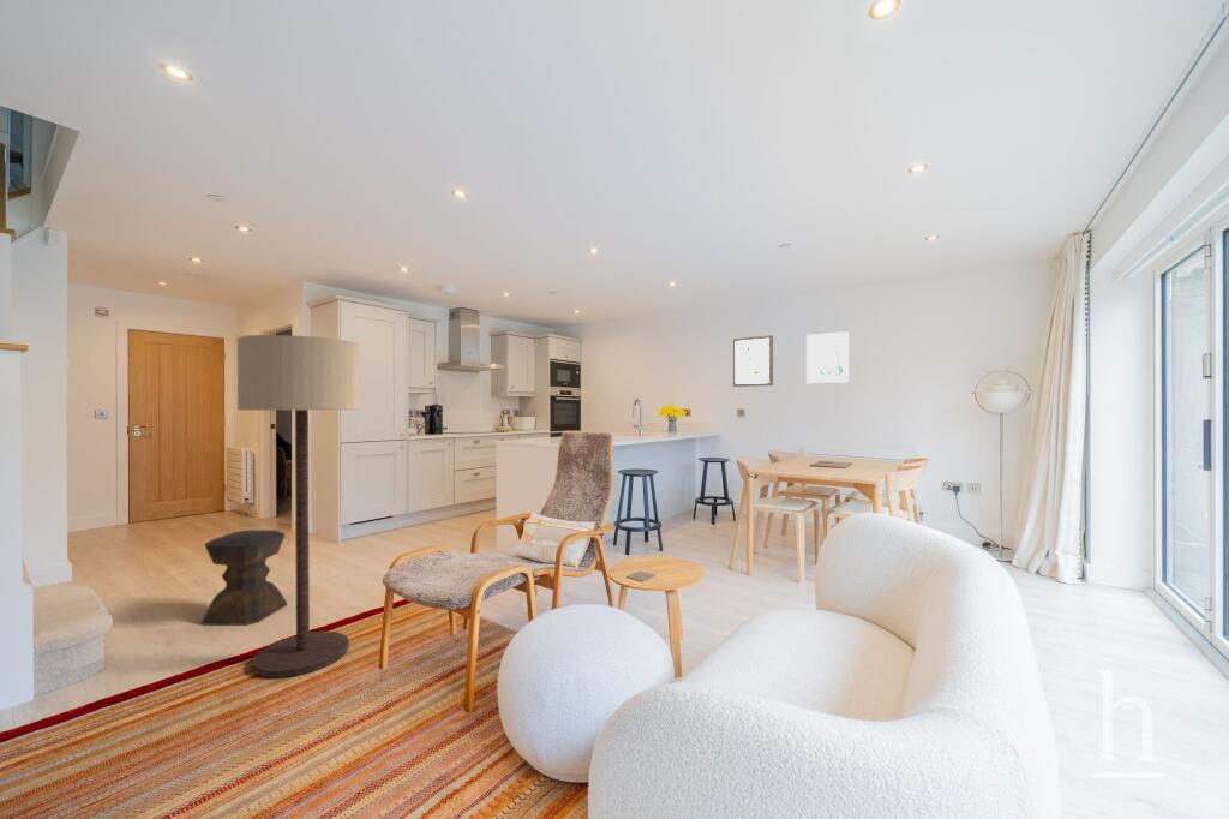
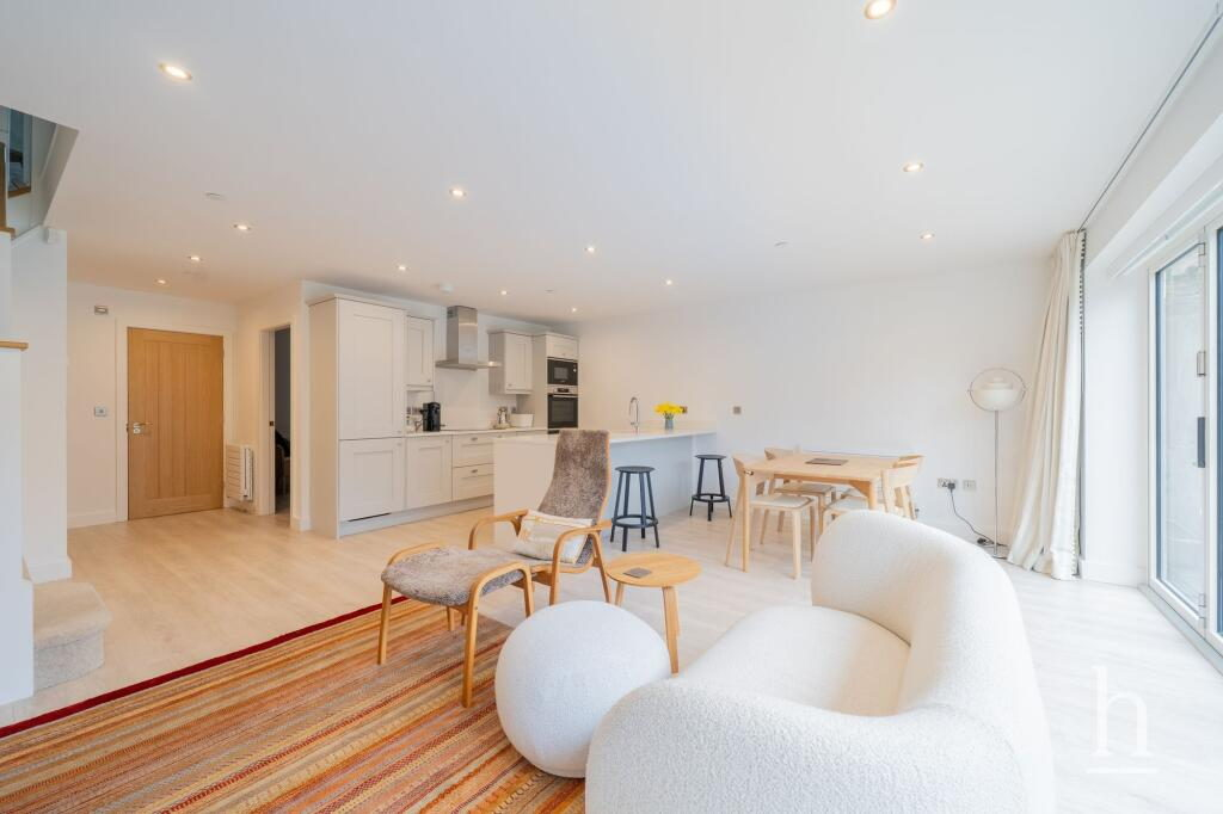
- floor lamp [236,334,360,678]
- wall art [732,334,774,388]
- stool [200,528,289,627]
- wall art [805,330,850,384]
